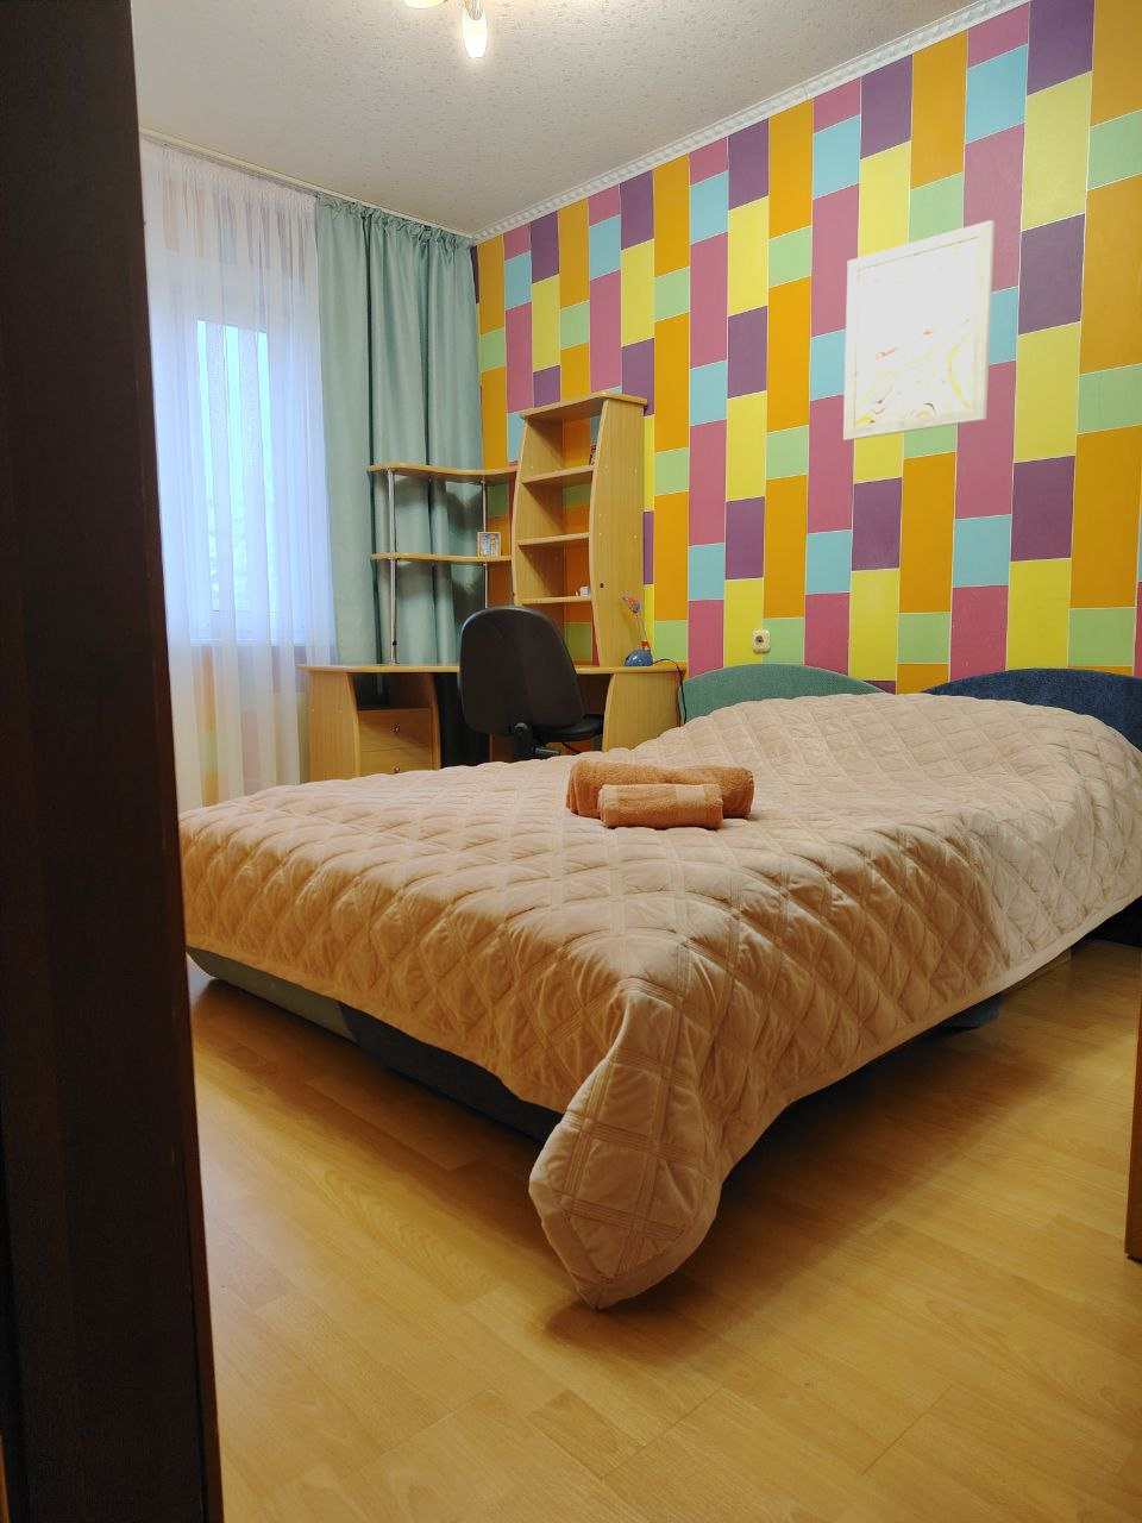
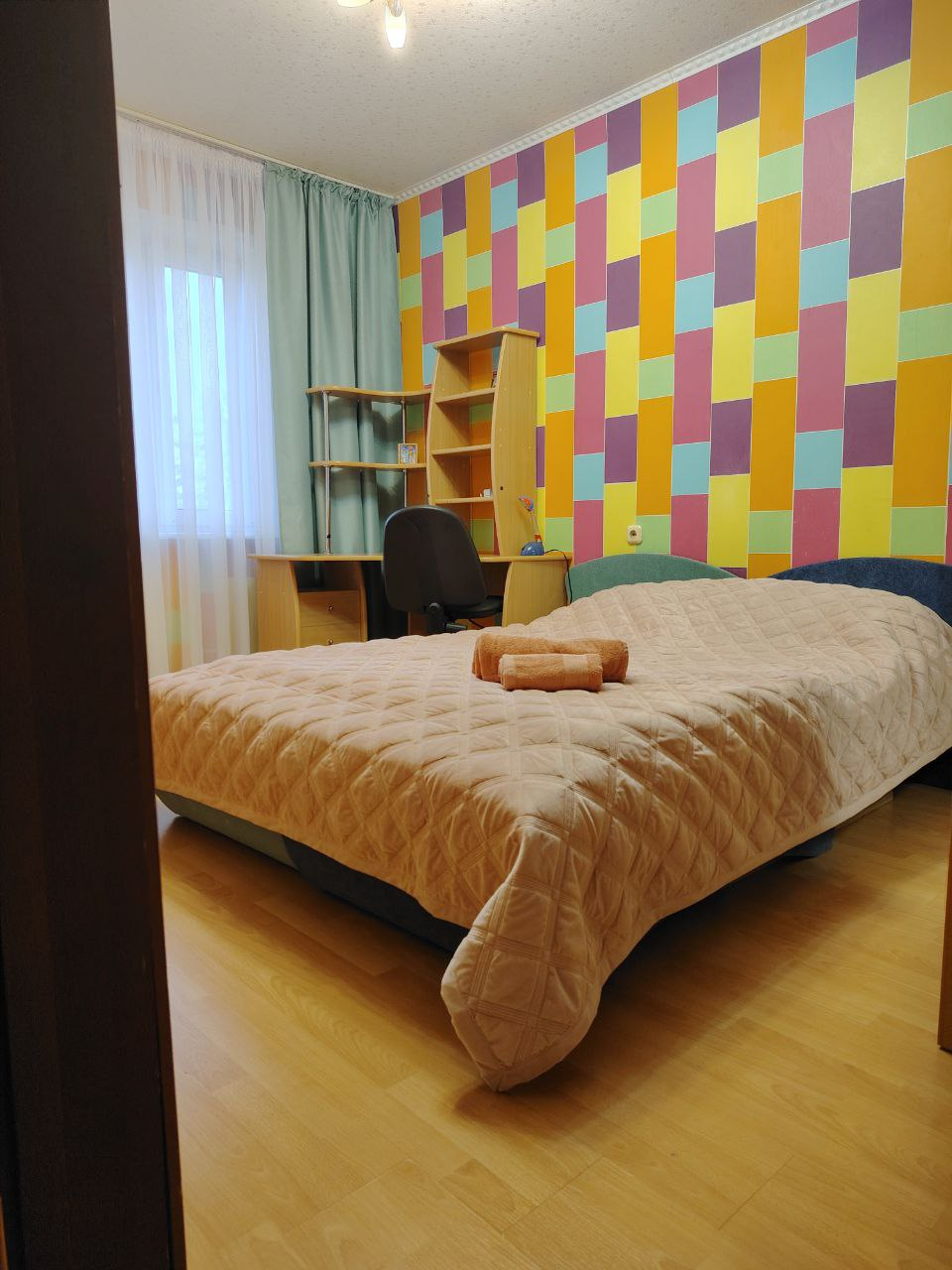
- wall art [842,219,996,441]
